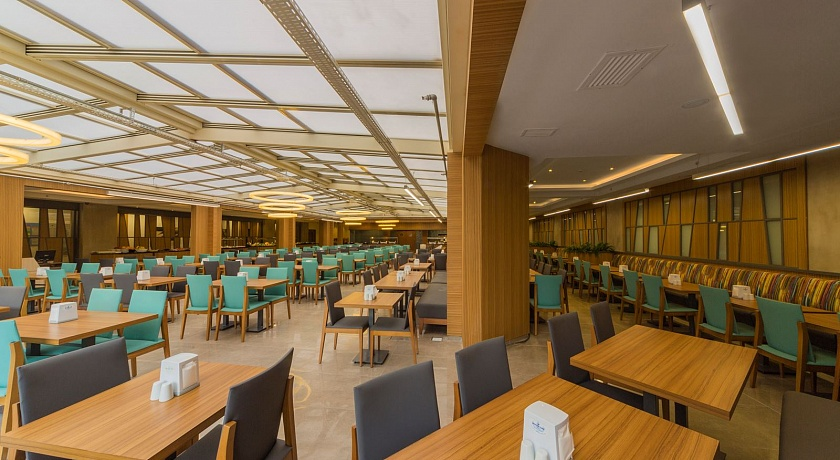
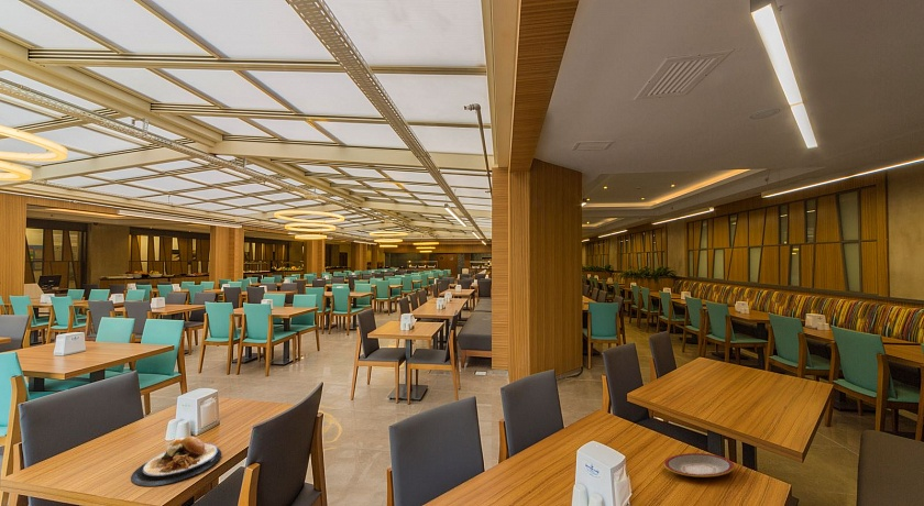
+ plate [130,436,222,487]
+ plate [663,452,735,477]
